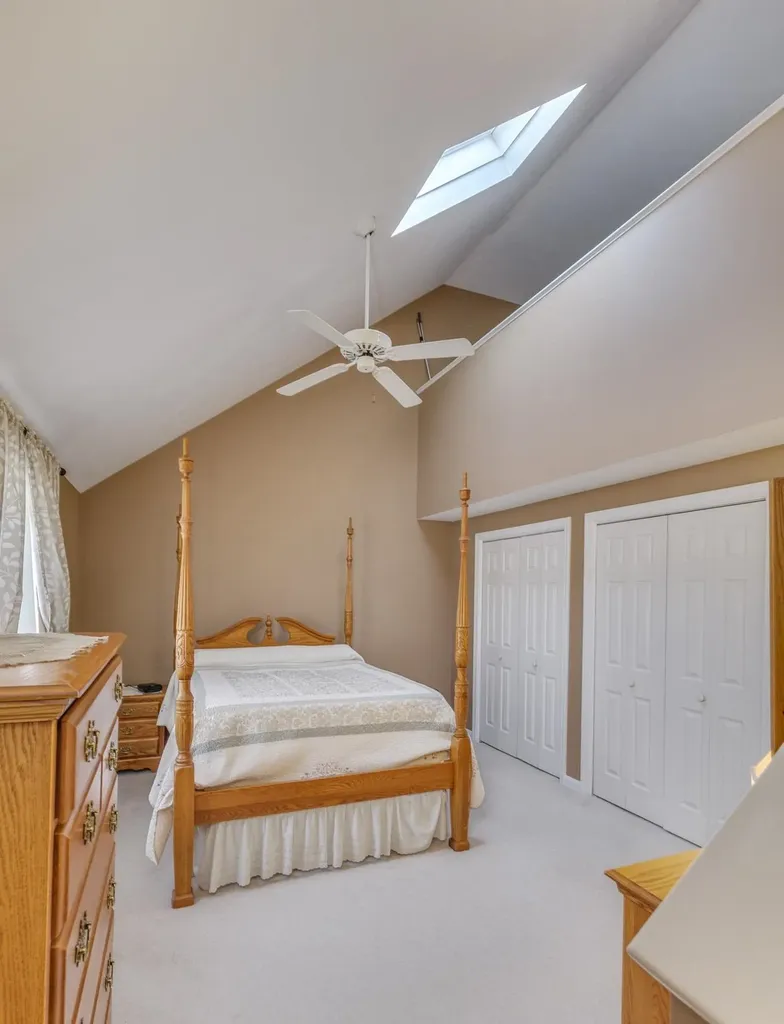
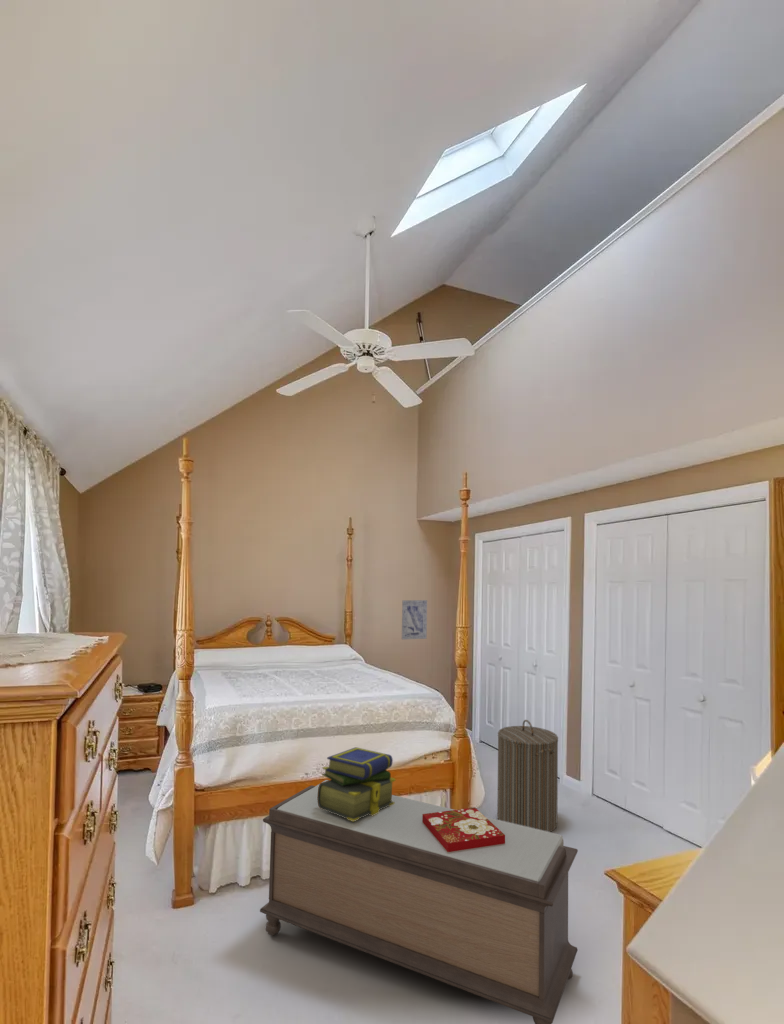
+ stack of books [317,746,397,821]
+ bench [259,779,579,1024]
+ decorative box [422,806,505,852]
+ wall art [401,599,428,640]
+ laundry hamper [496,719,559,832]
